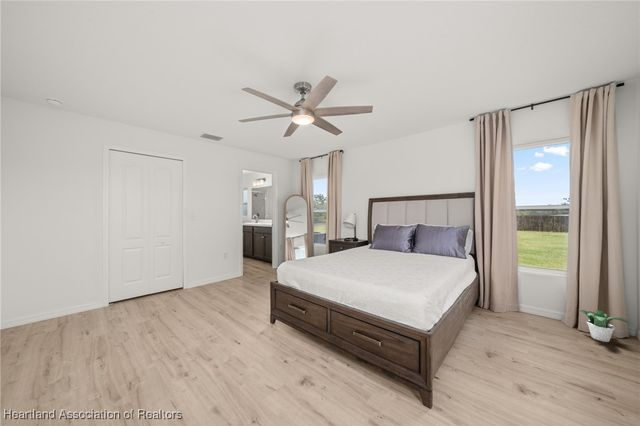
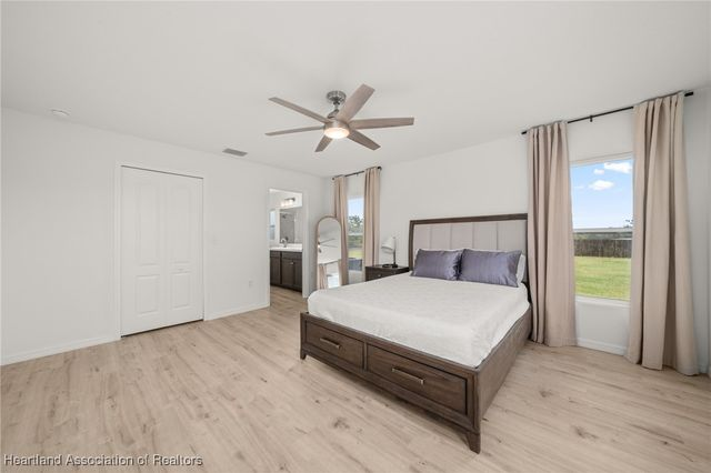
- potted plant [577,309,629,343]
